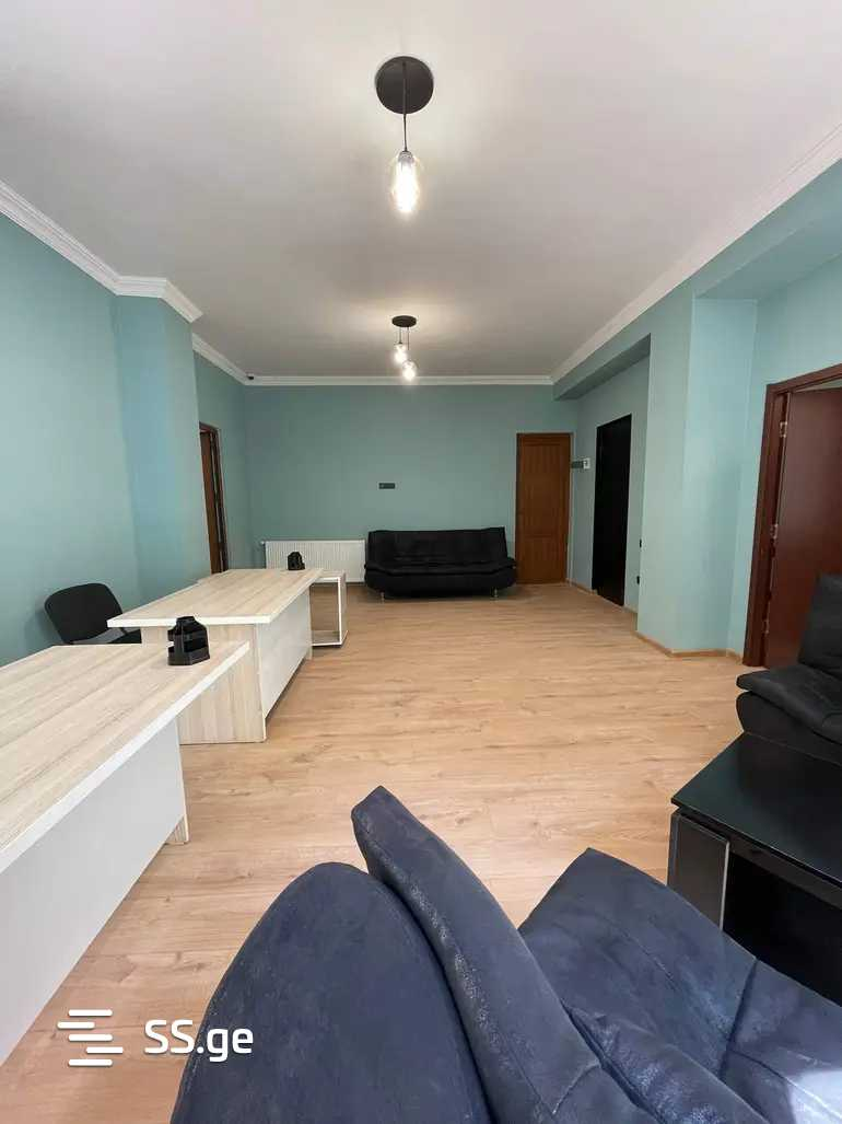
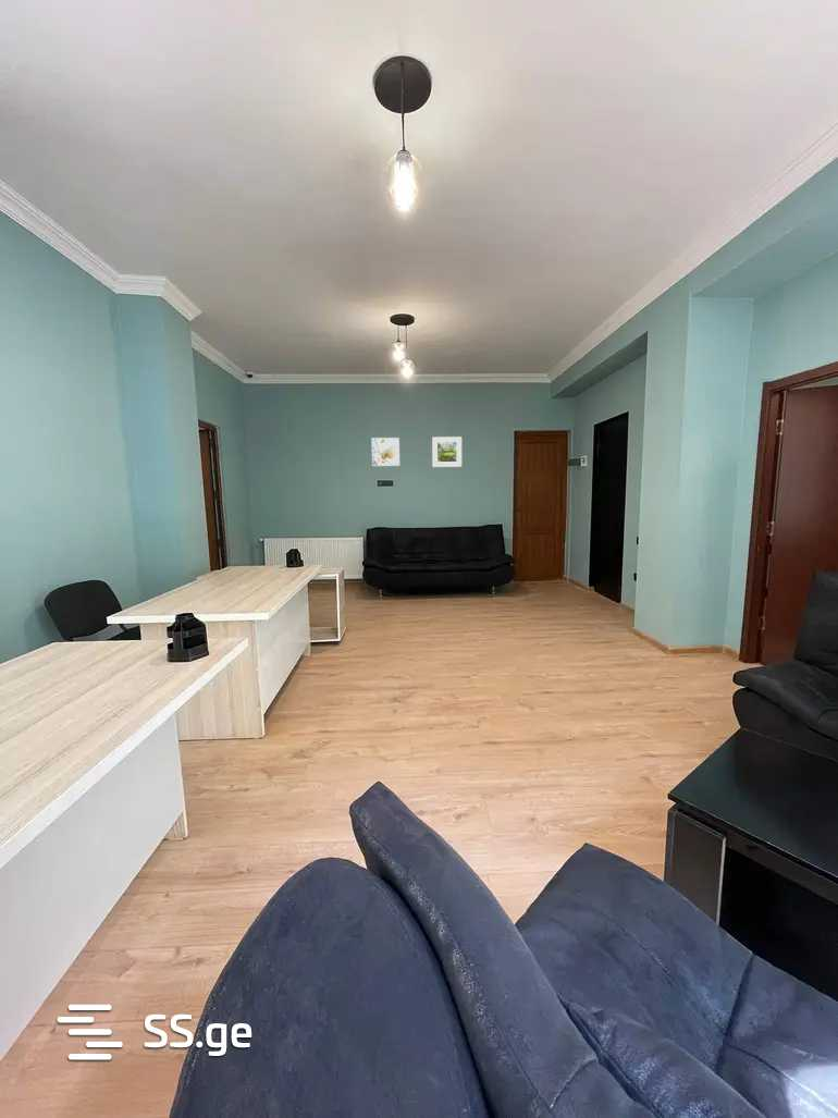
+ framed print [431,435,463,468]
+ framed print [371,437,400,467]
